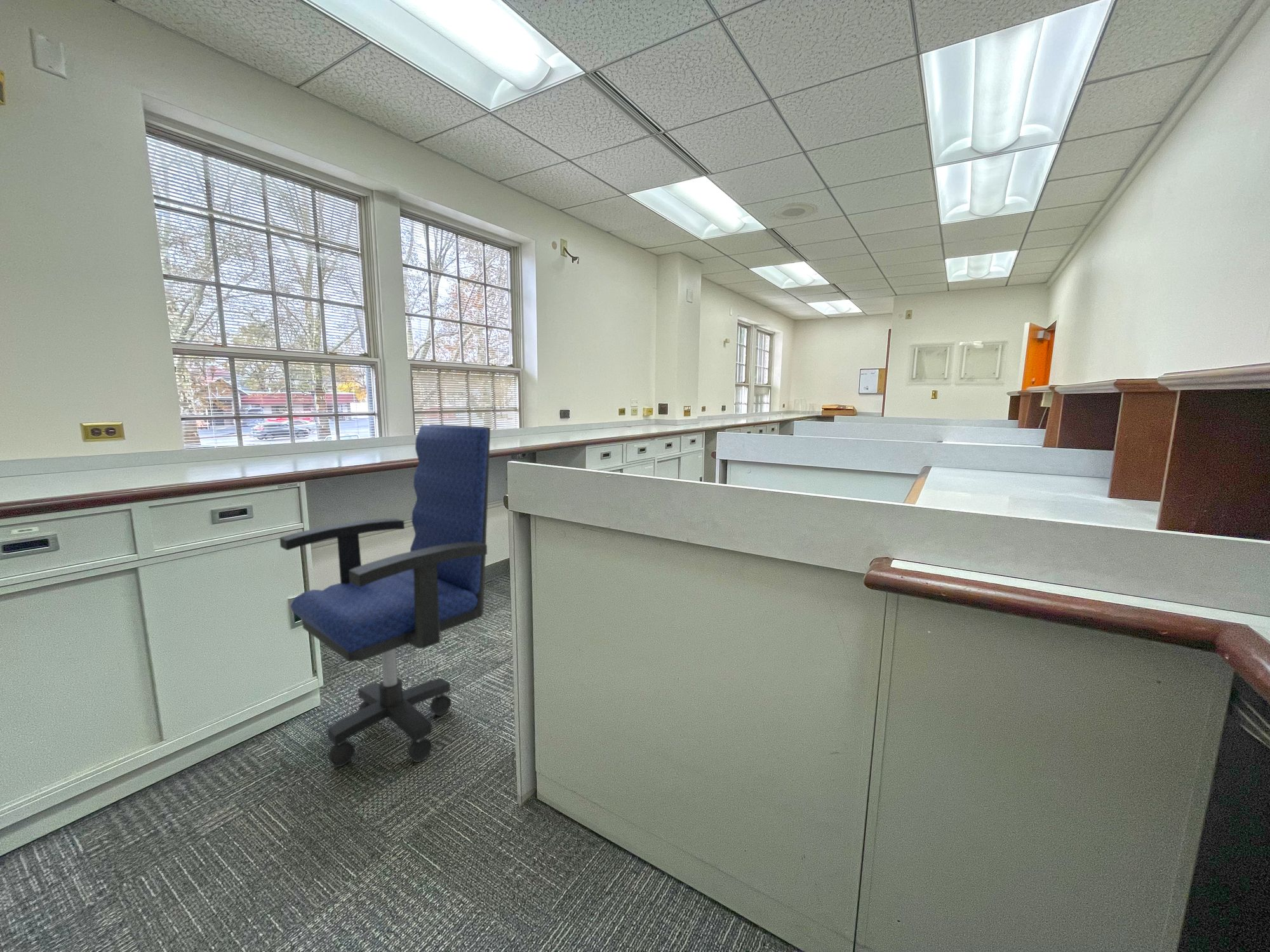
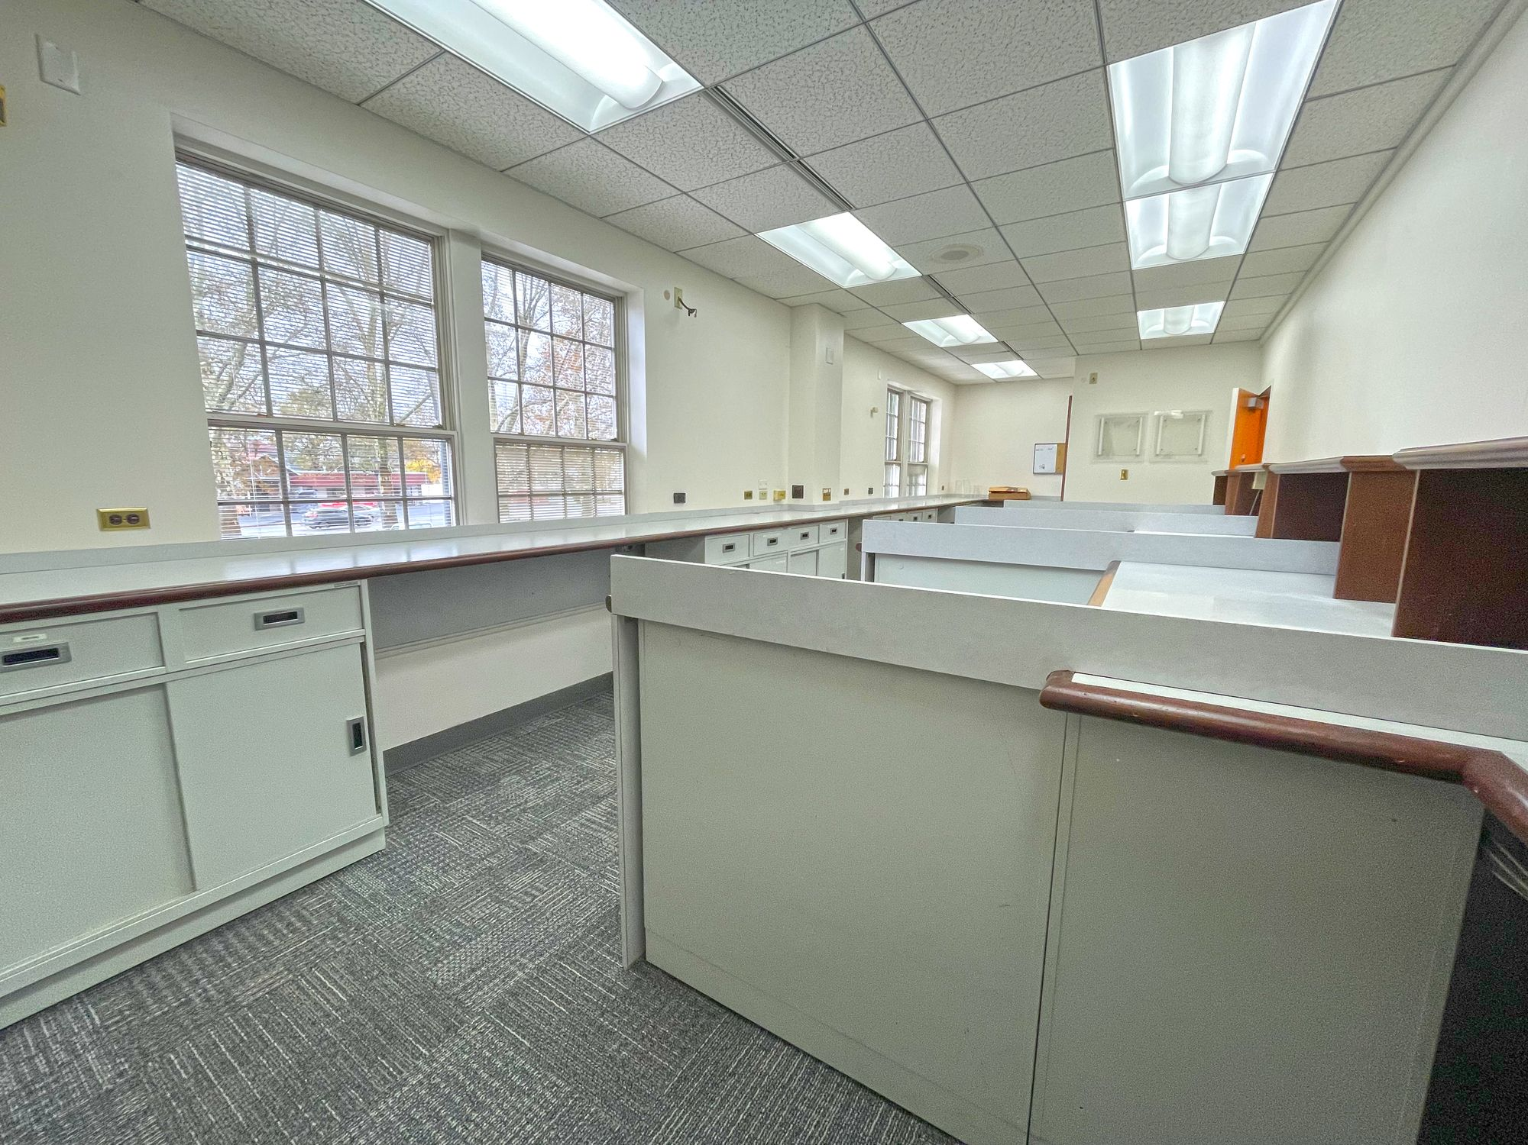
- office chair [279,424,491,767]
